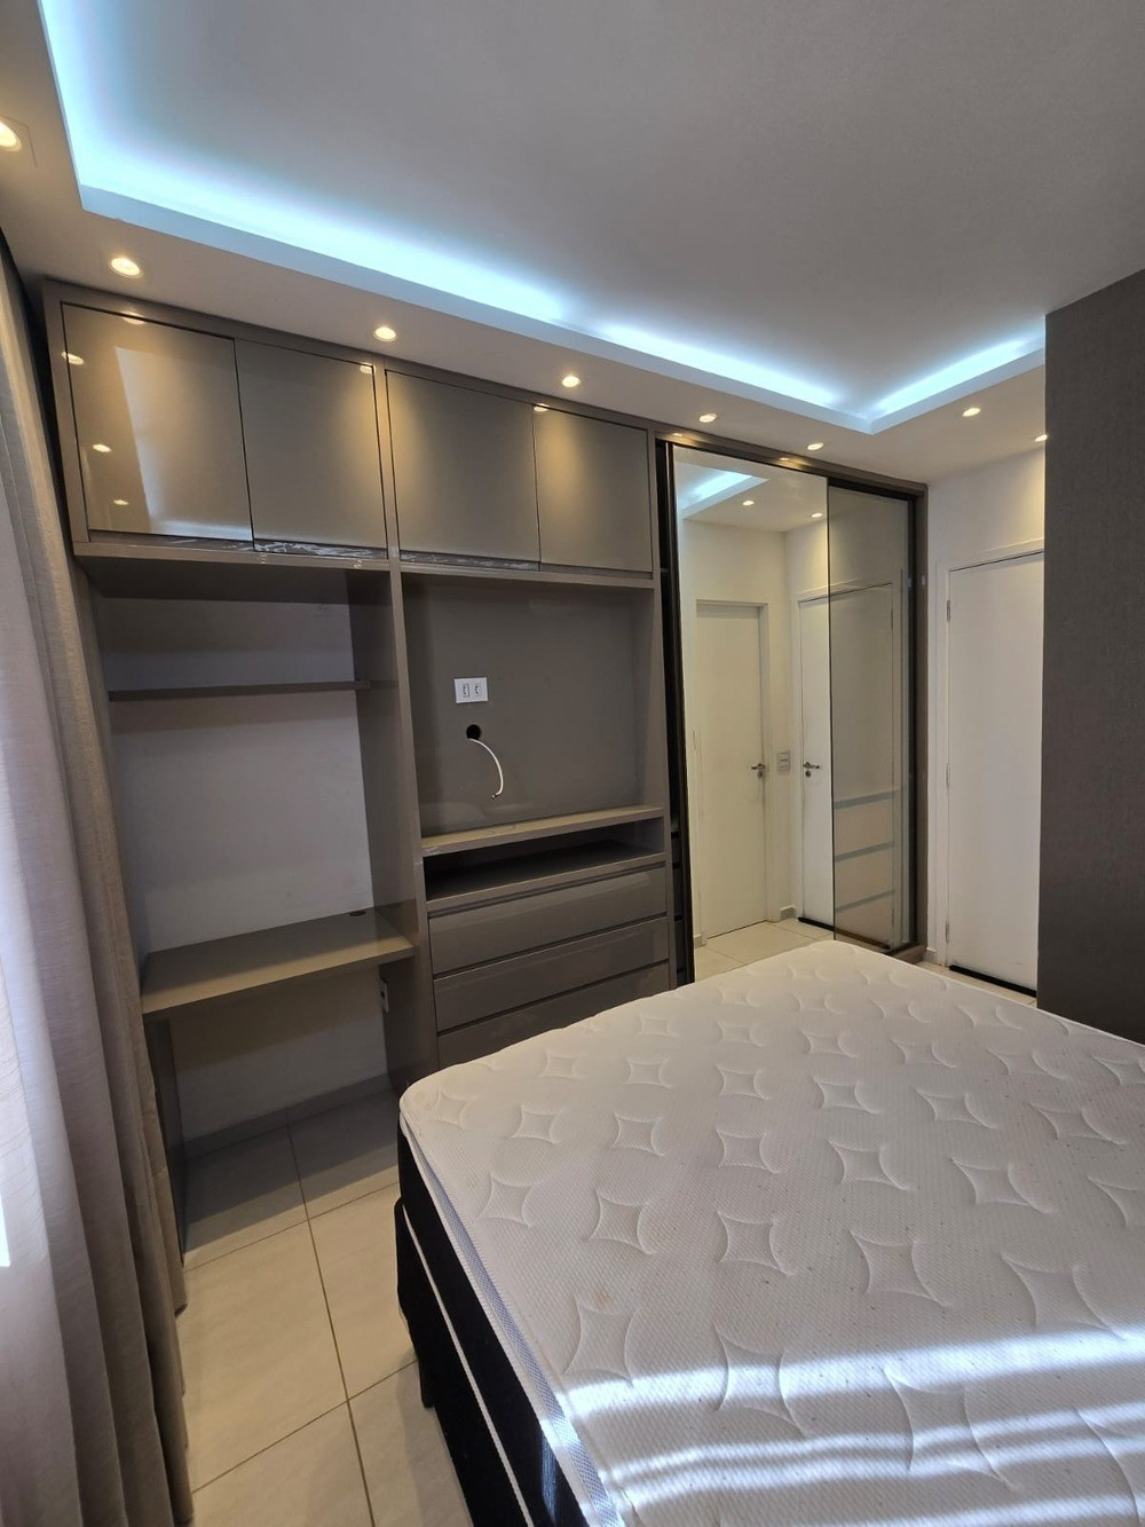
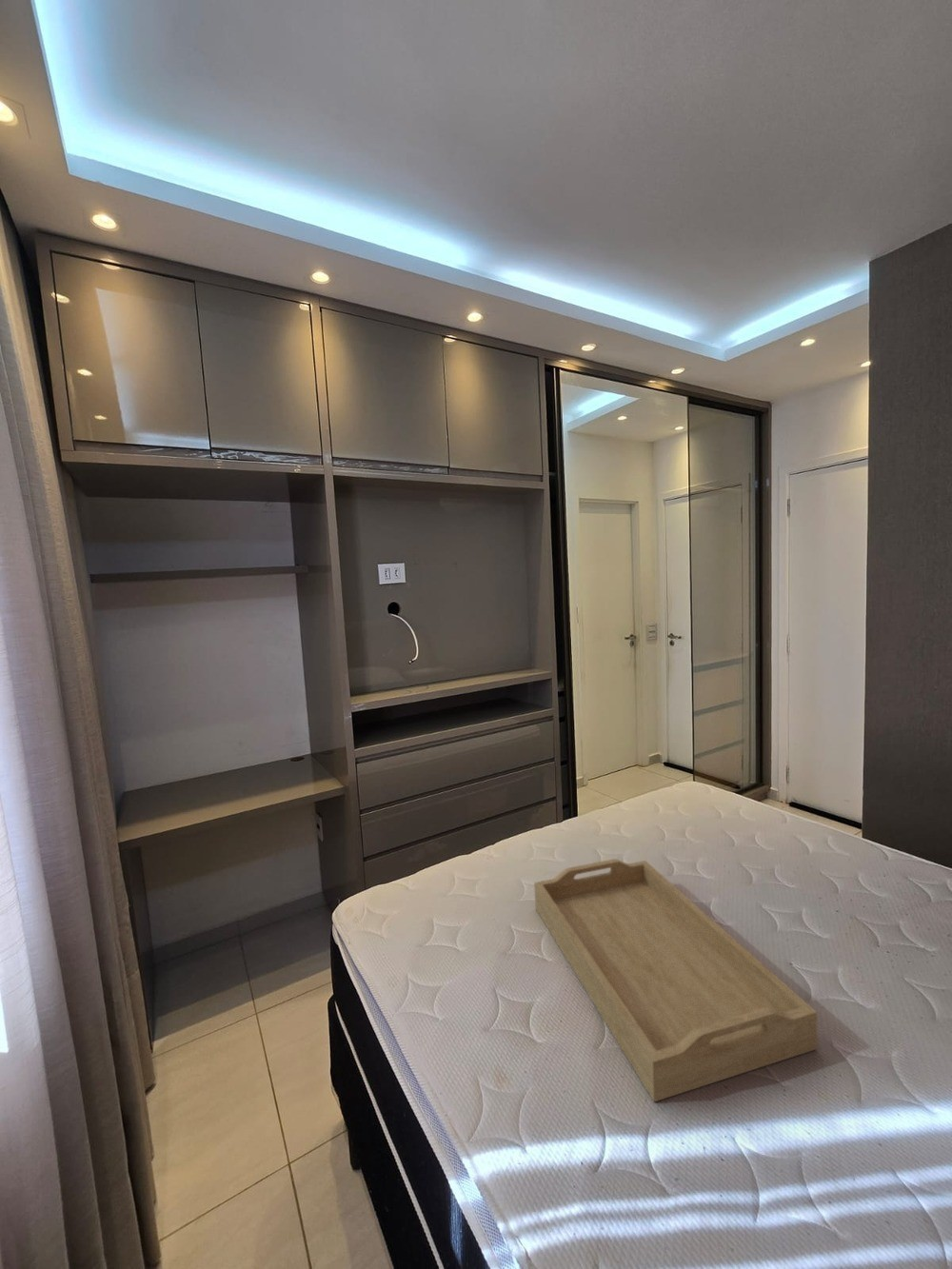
+ serving tray [533,858,818,1102]
